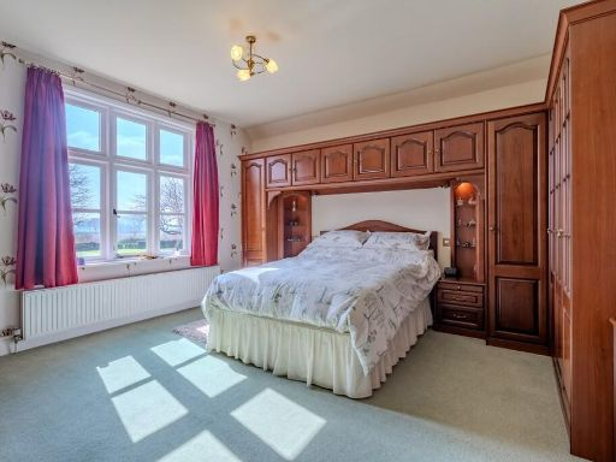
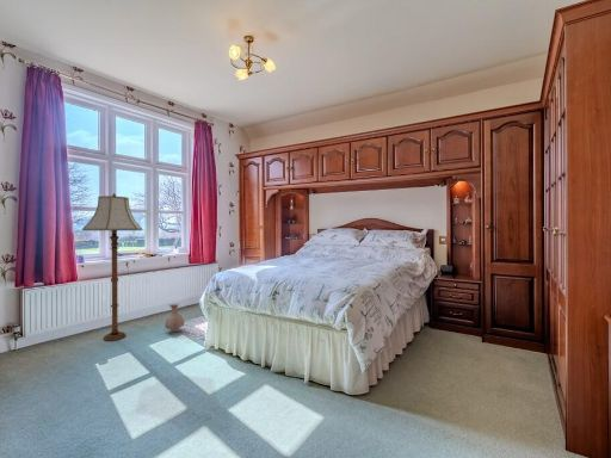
+ floor lamp [81,192,143,342]
+ vase [163,303,185,333]
